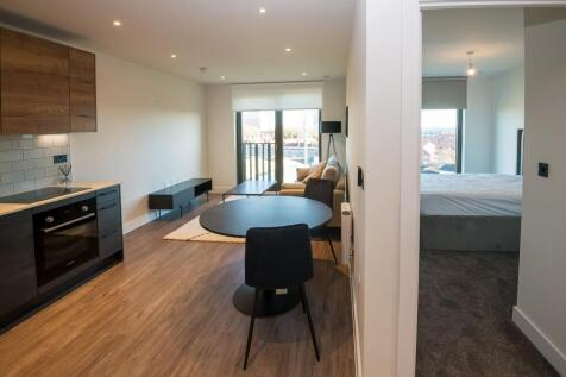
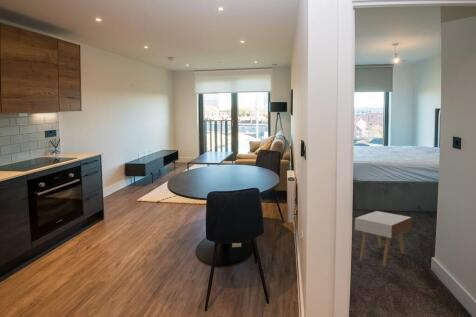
+ nightstand [354,210,413,267]
